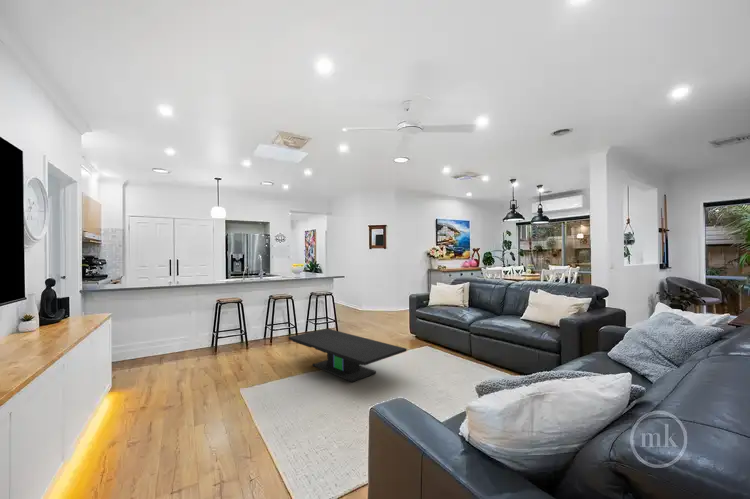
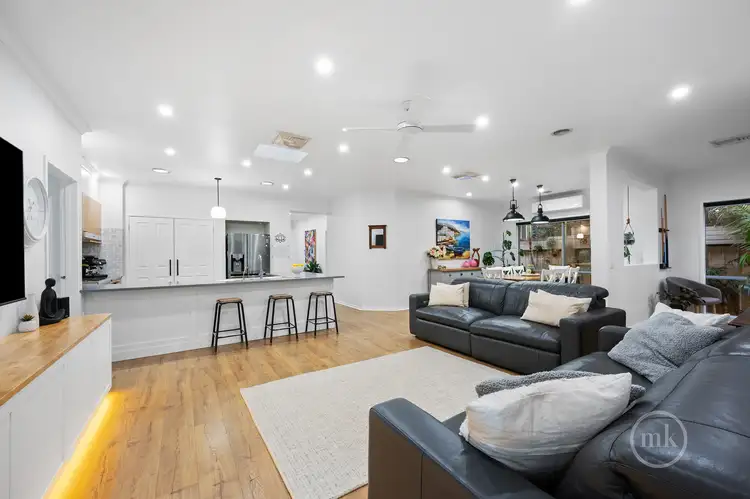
- coffee table [287,328,408,383]
